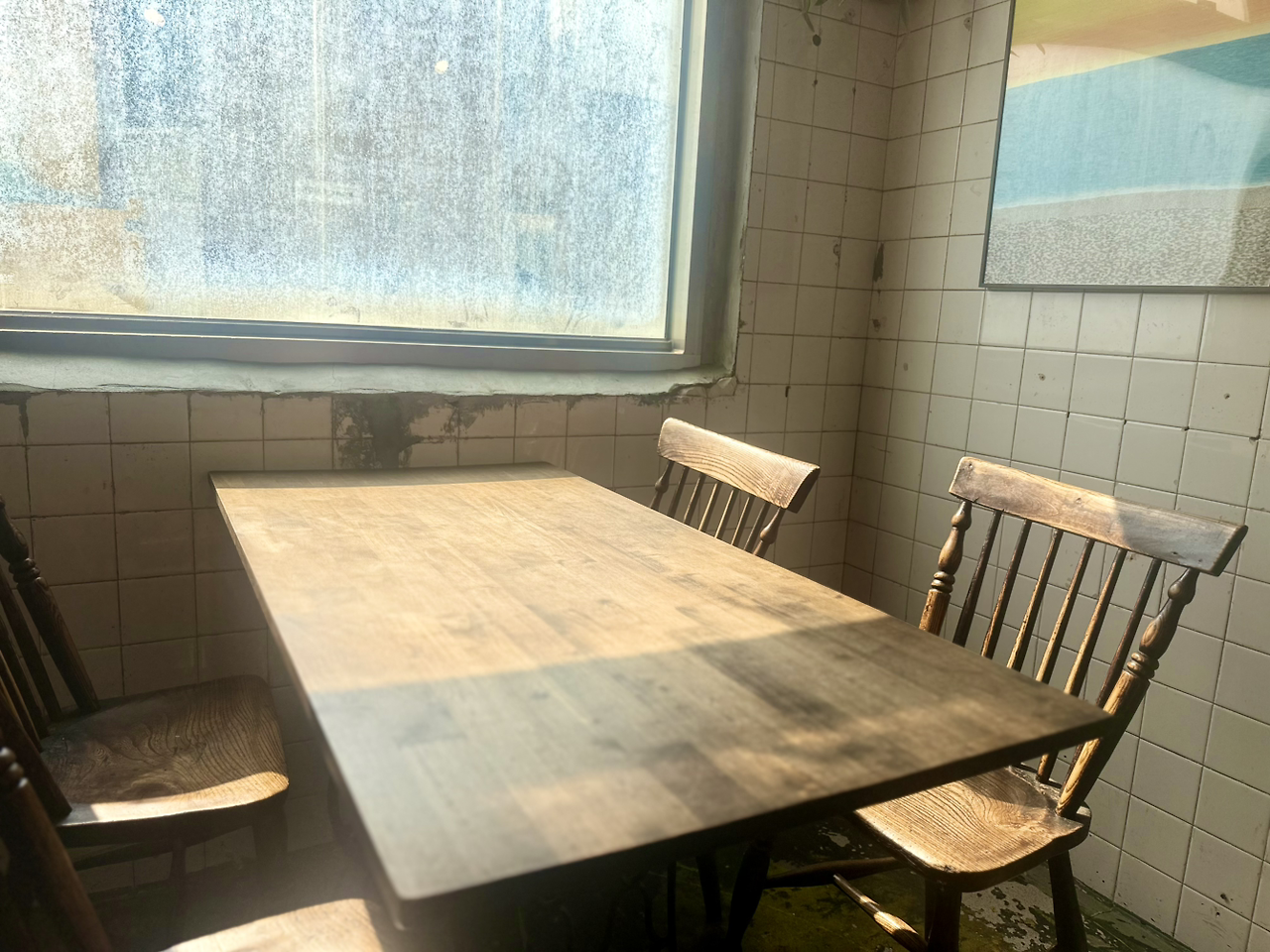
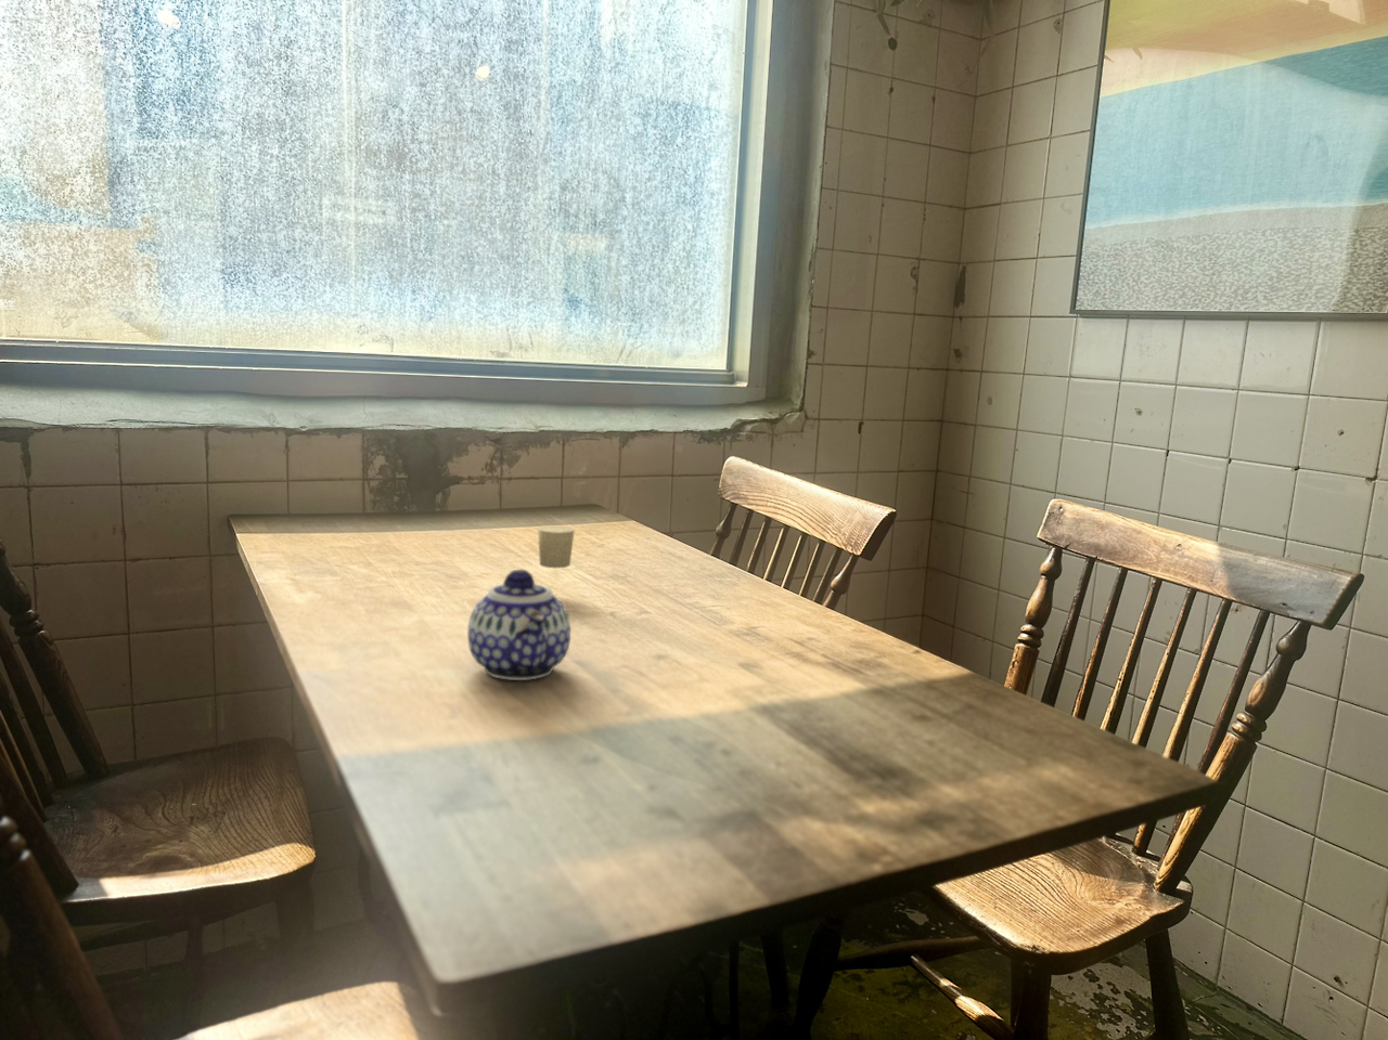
+ teapot [467,569,572,682]
+ candle [537,524,576,569]
